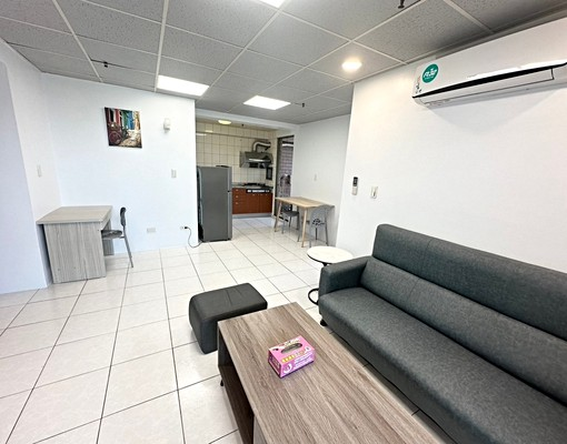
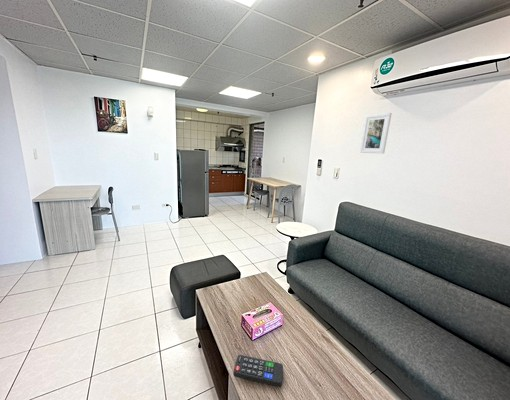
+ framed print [359,112,393,155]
+ remote control [233,354,284,388]
